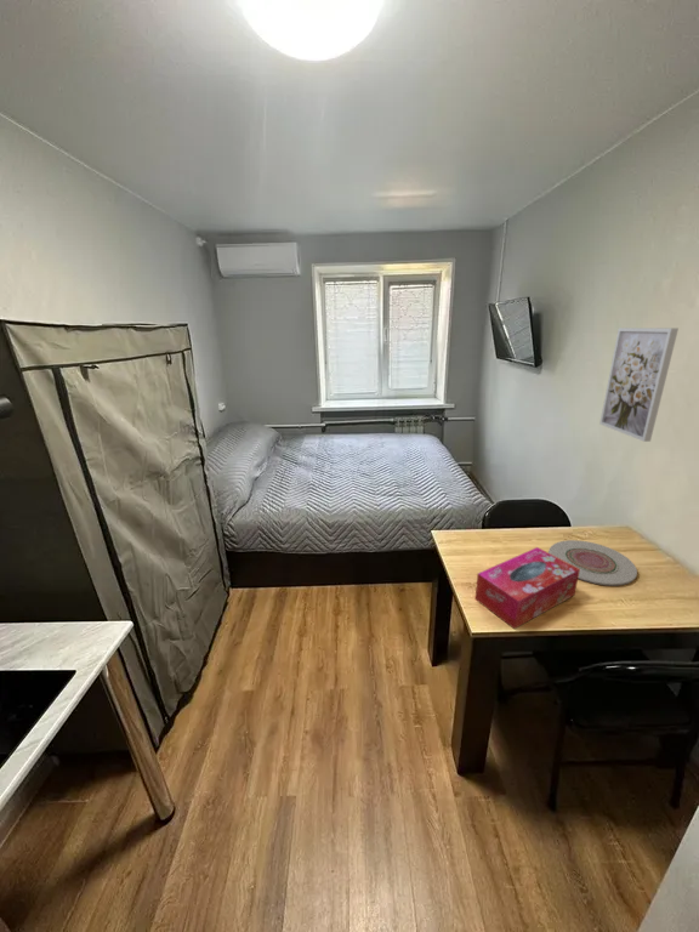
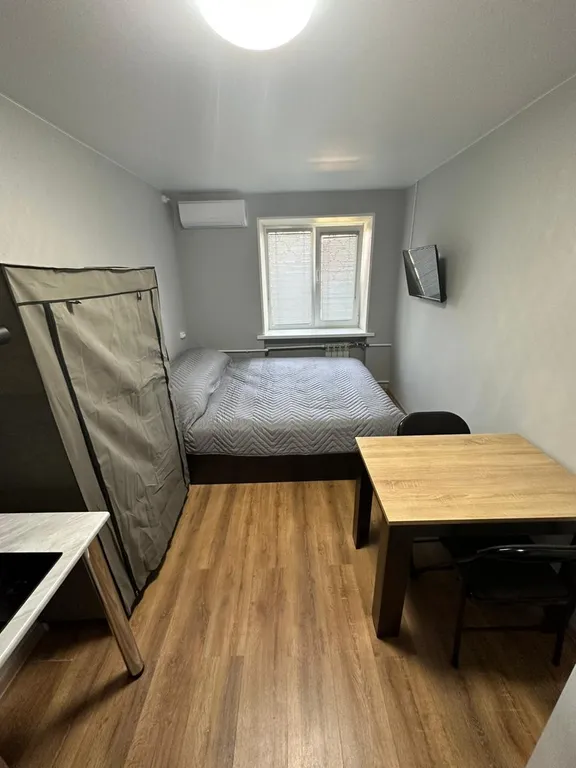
- wall art [598,326,680,443]
- tissue box [474,546,580,630]
- plate [547,539,638,586]
